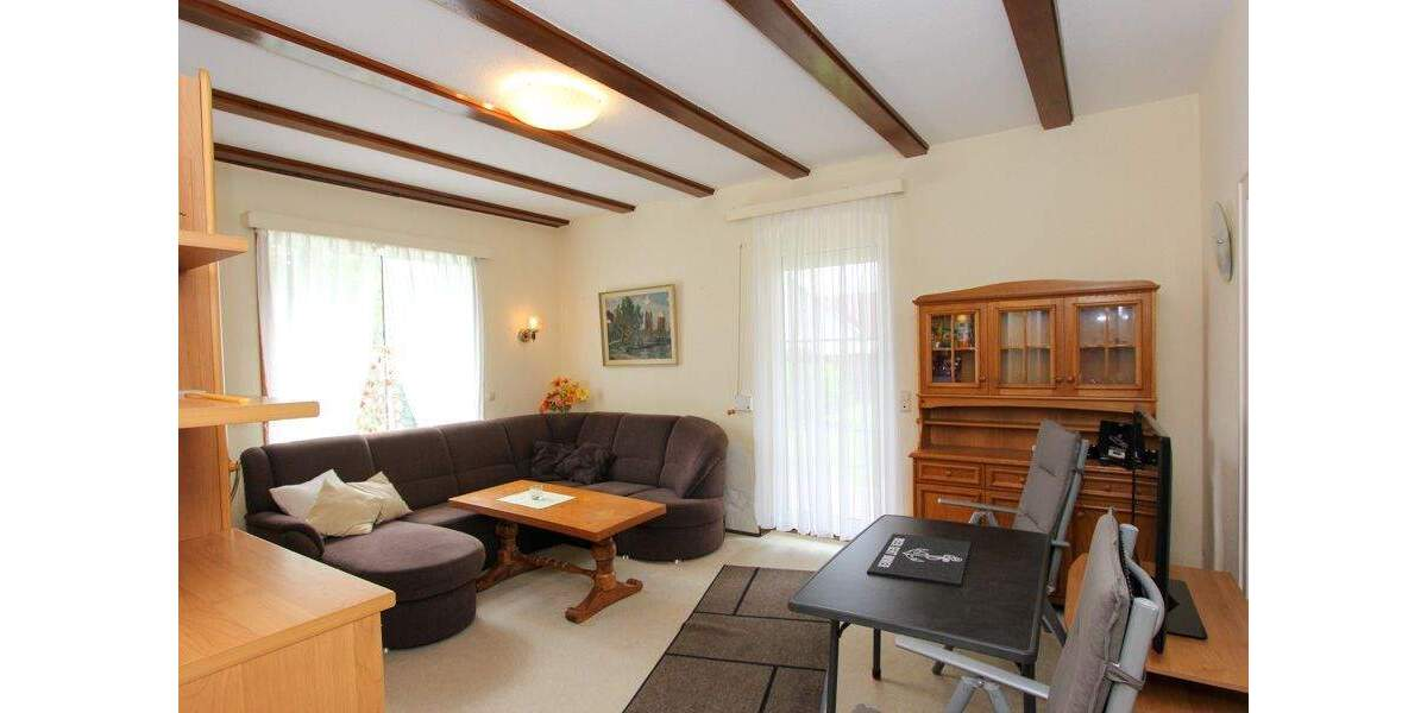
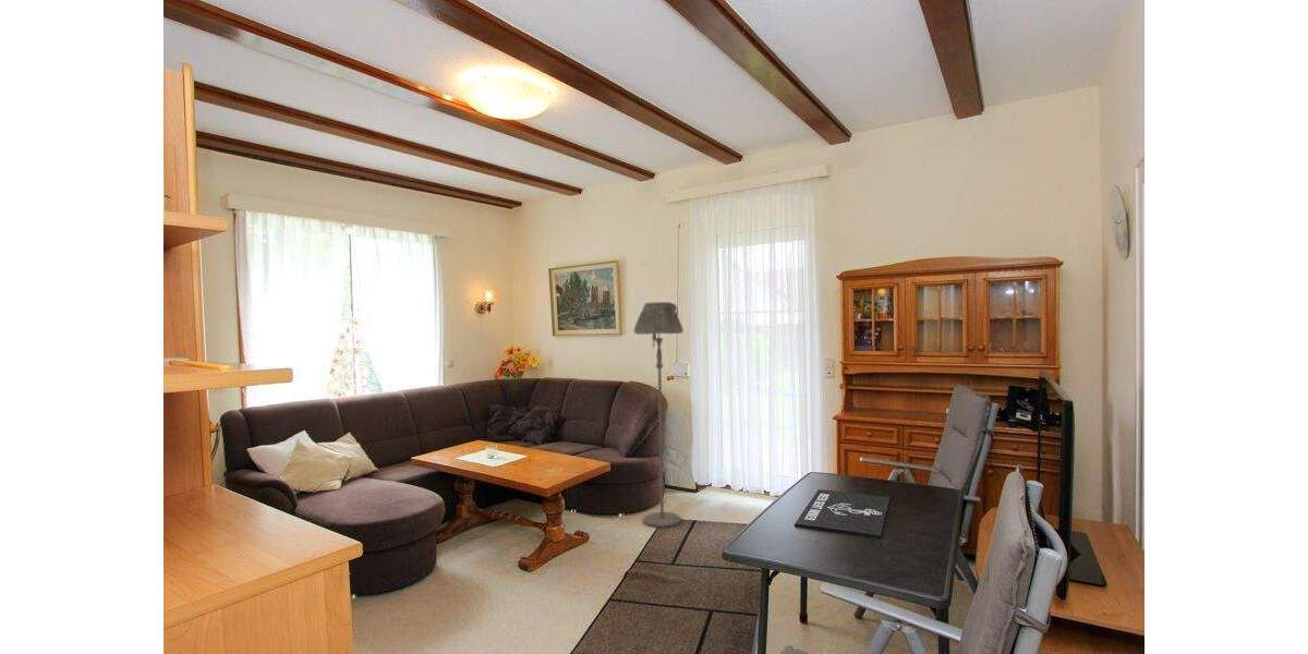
+ floor lamp [633,301,685,529]
